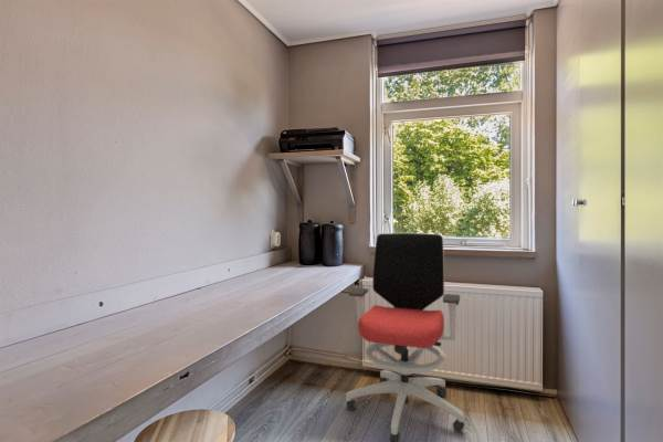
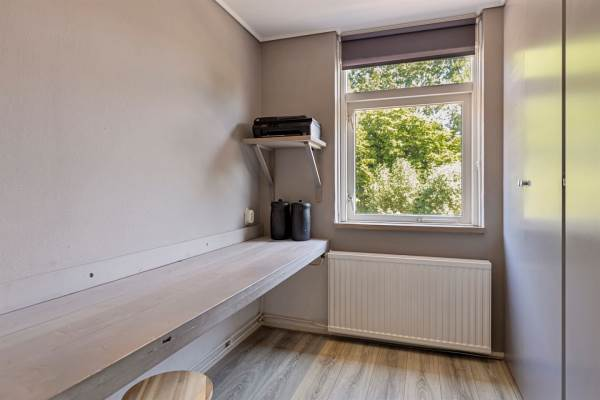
- office chair [345,232,466,442]
